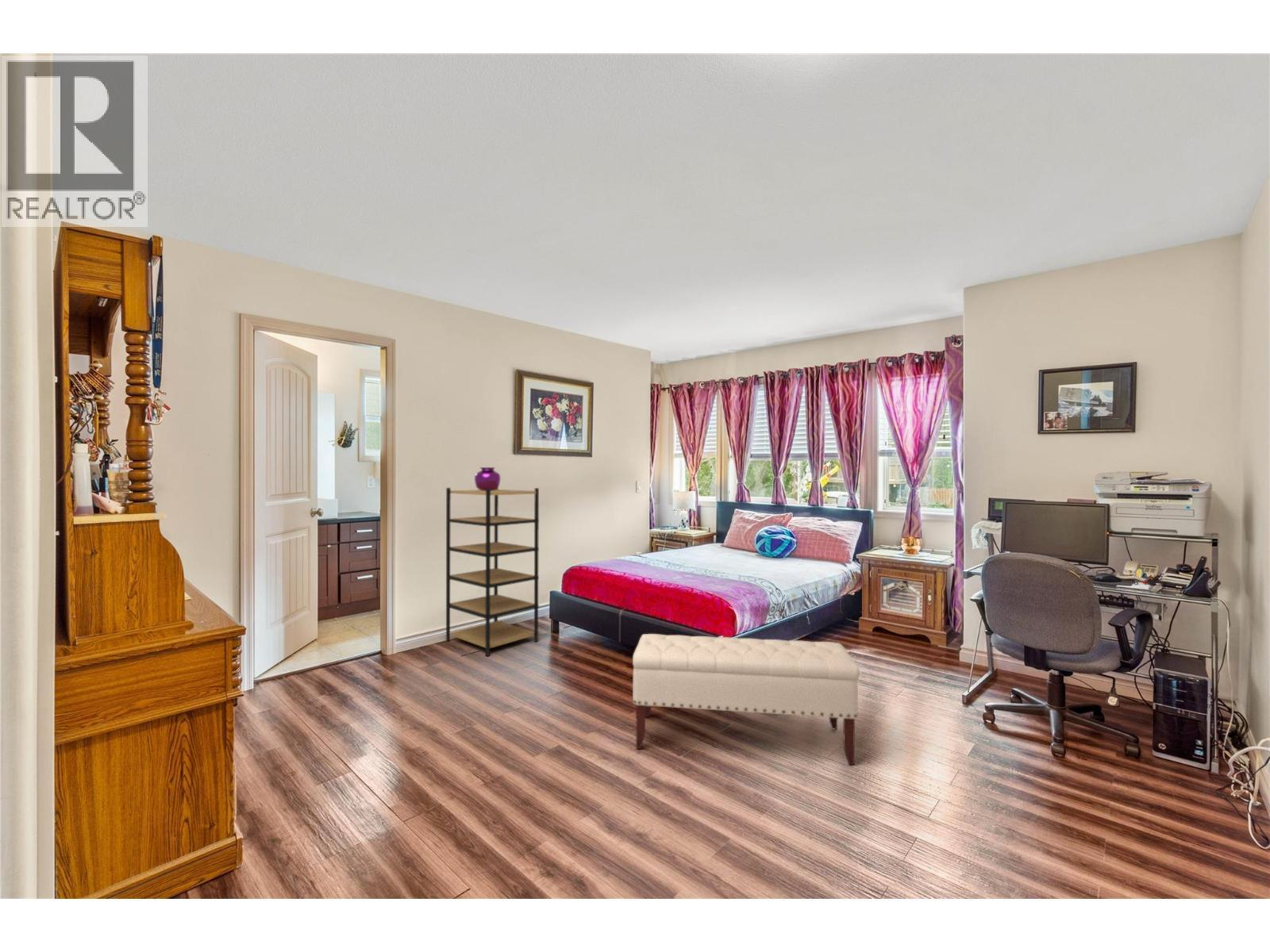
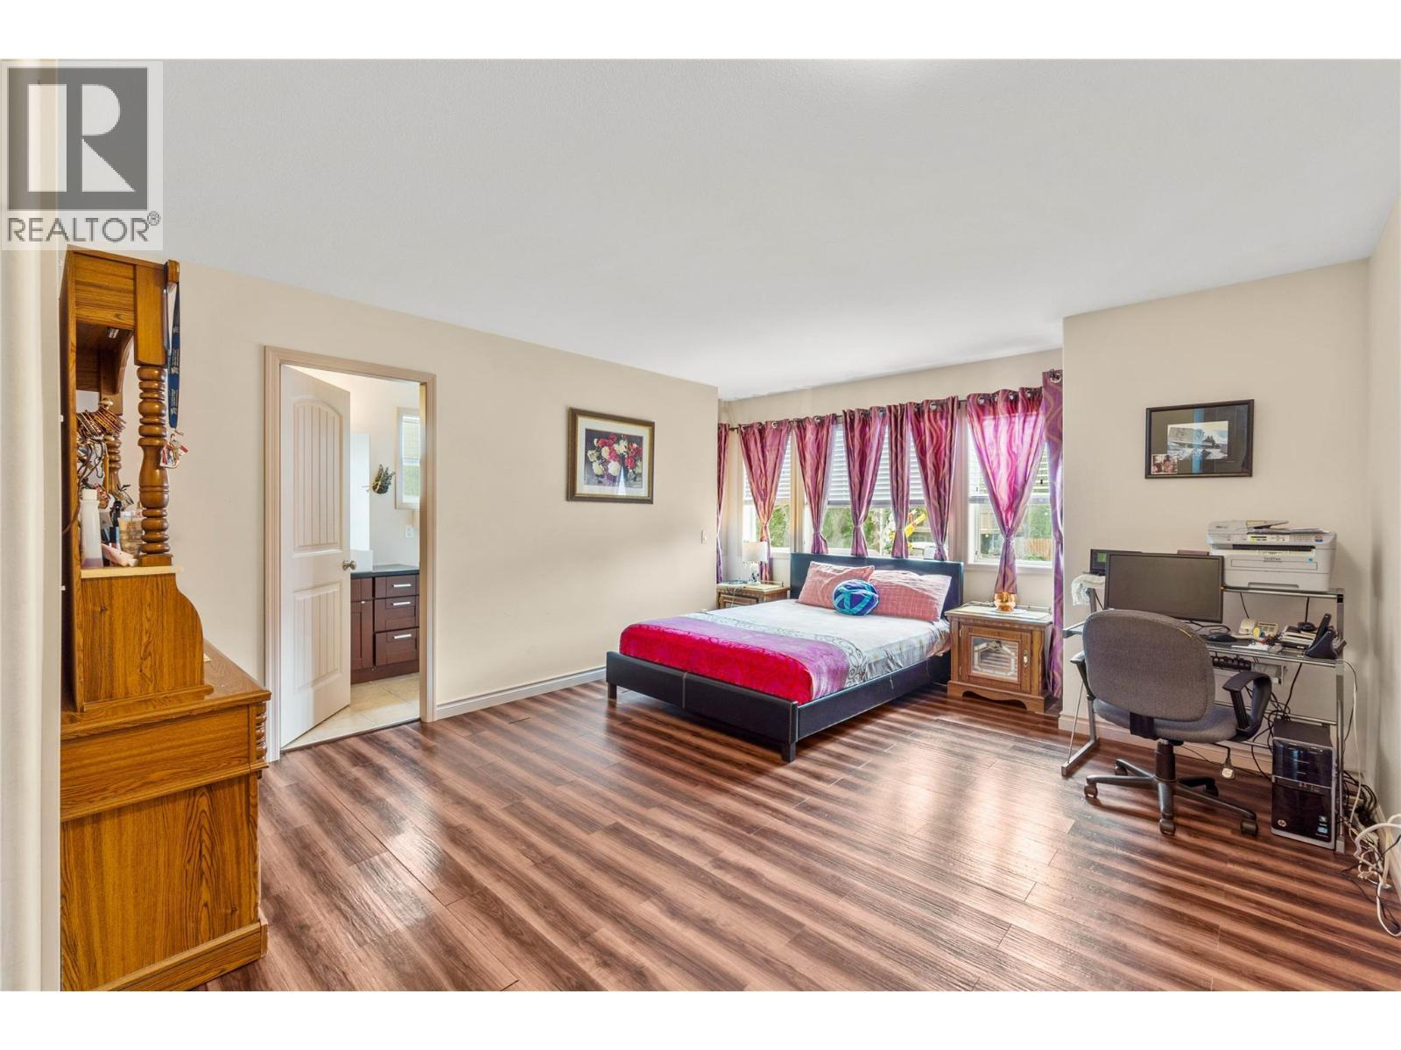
- vase [474,466,502,490]
- bench [631,633,860,766]
- shelving unit [445,487,540,657]
